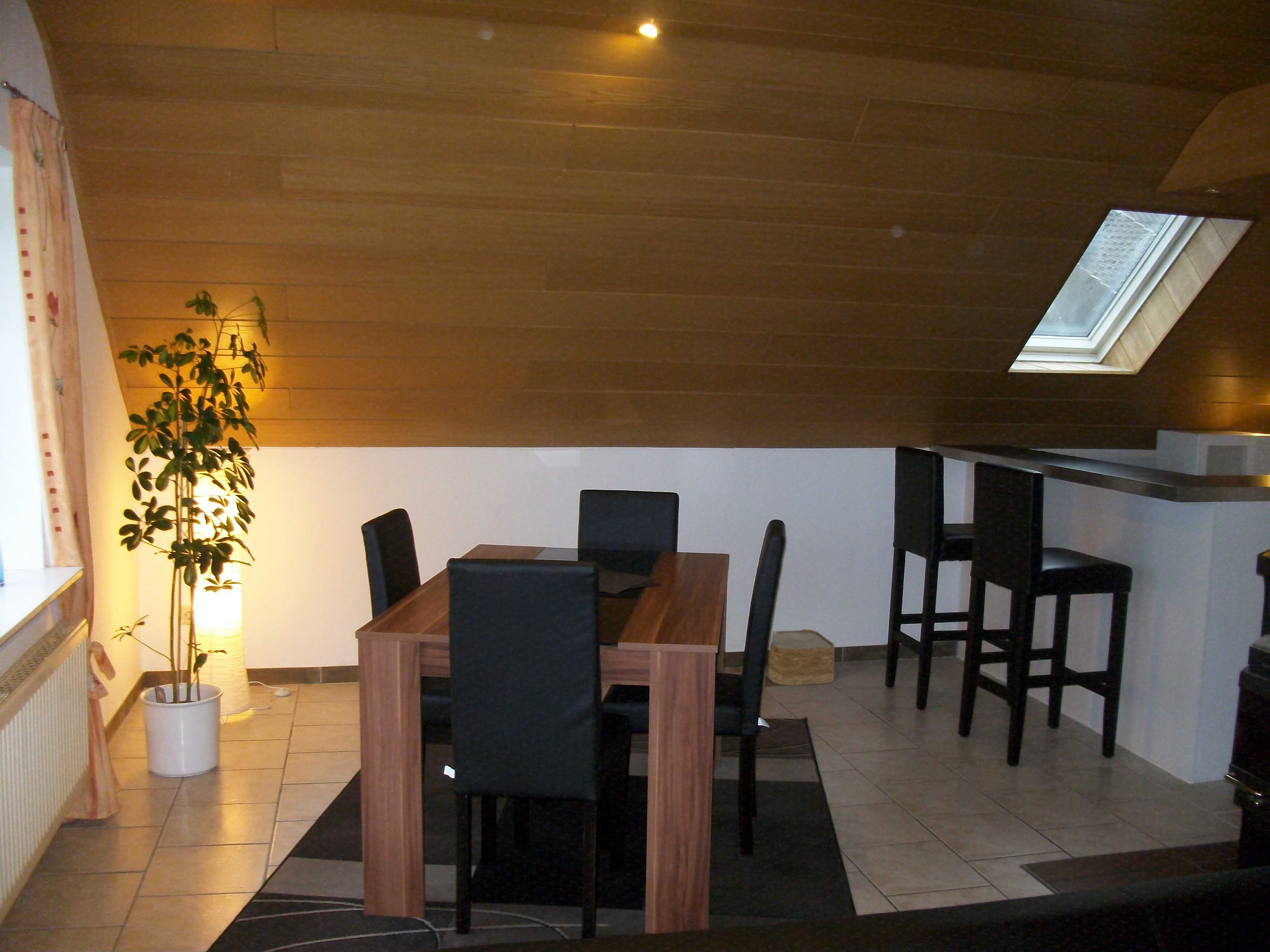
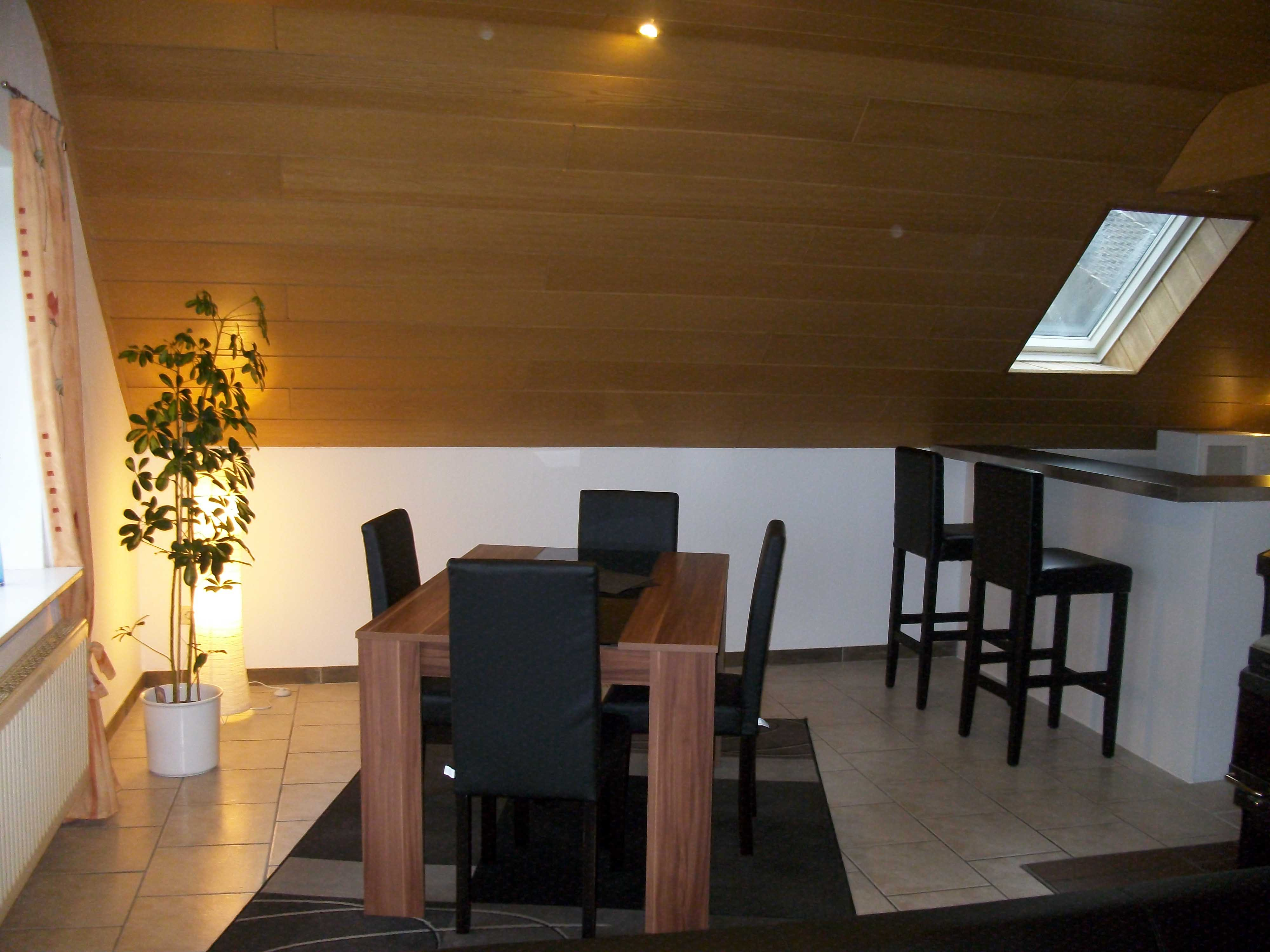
- woven basket [766,629,835,686]
